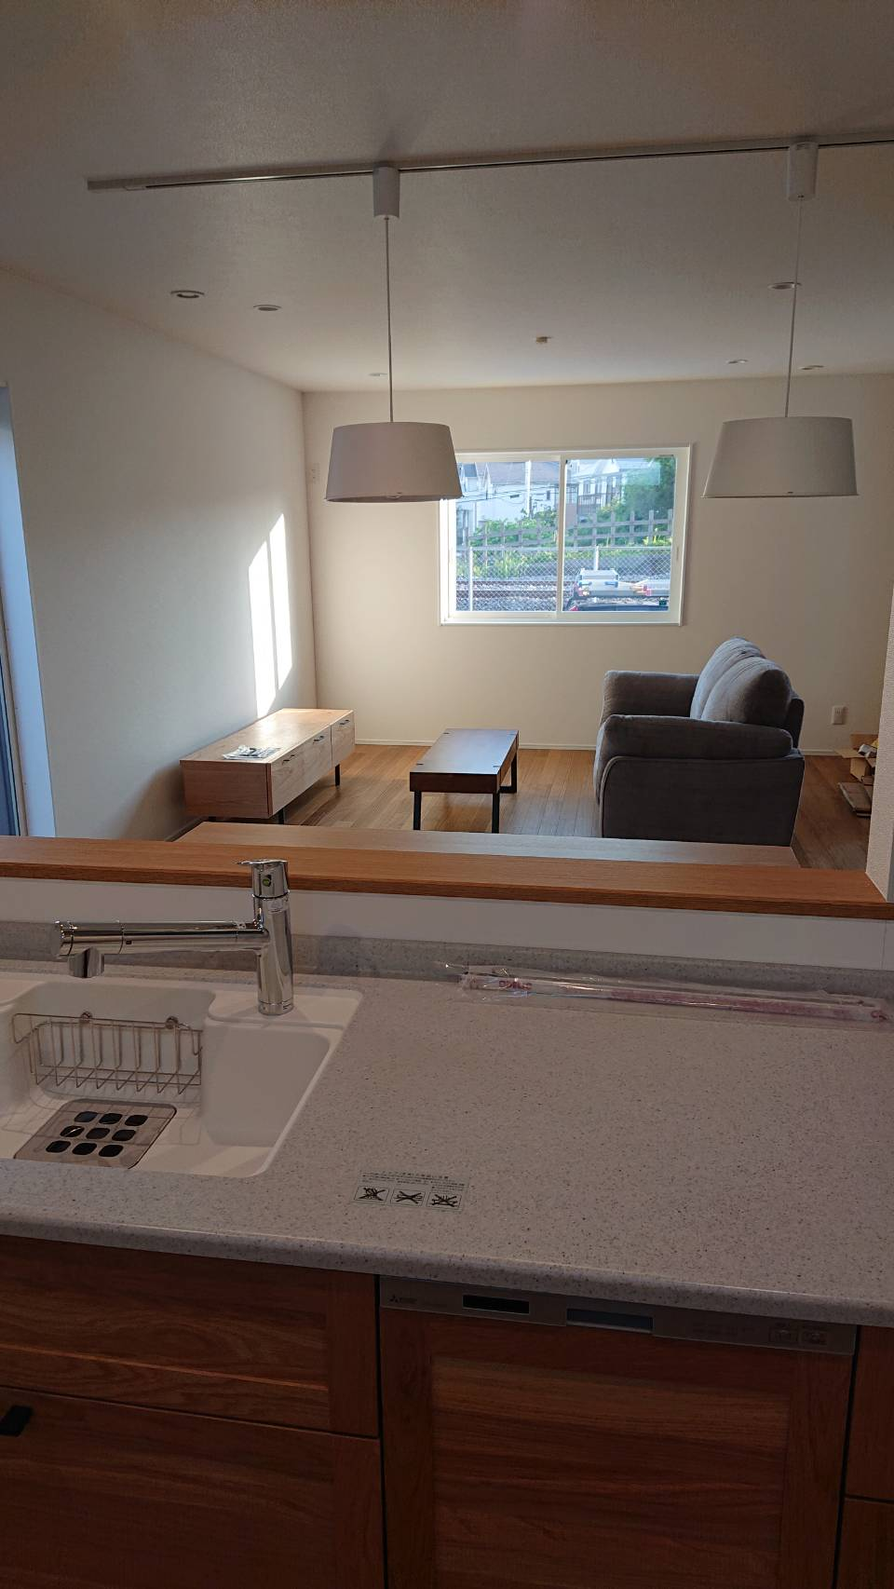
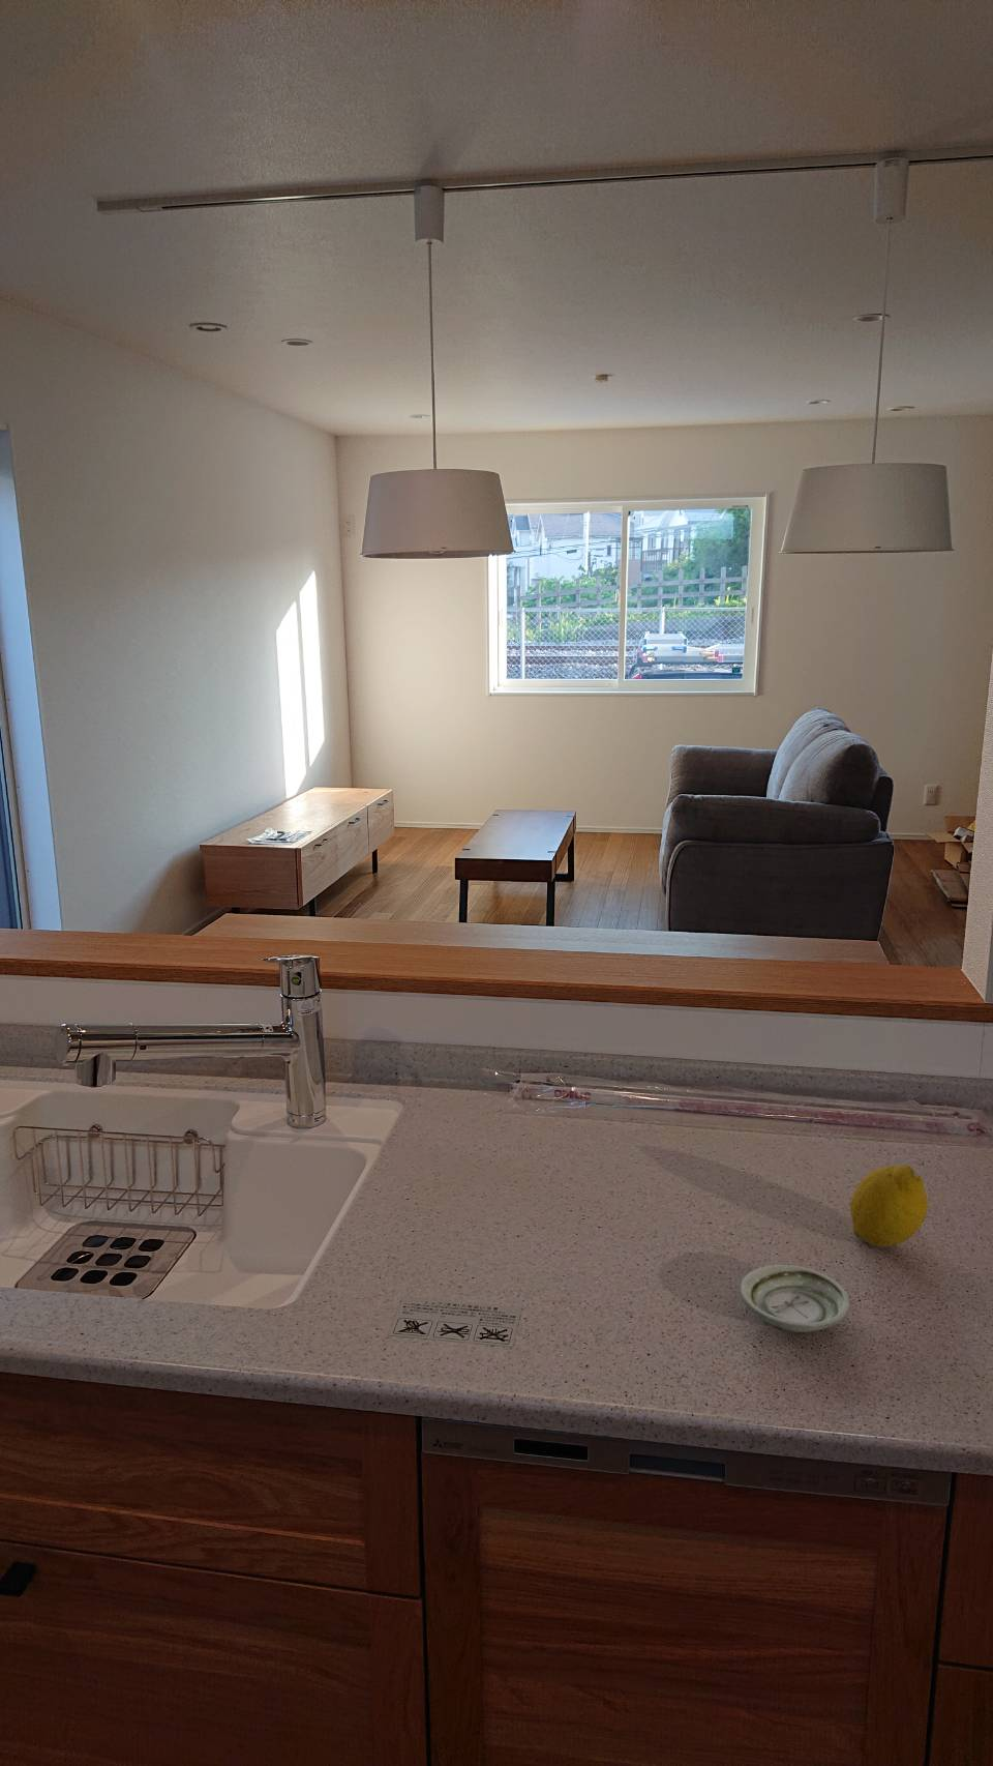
+ saucer [740,1264,850,1333]
+ fruit [849,1164,929,1248]
